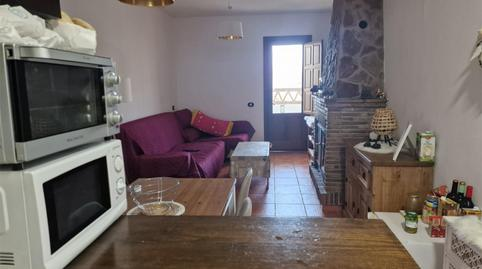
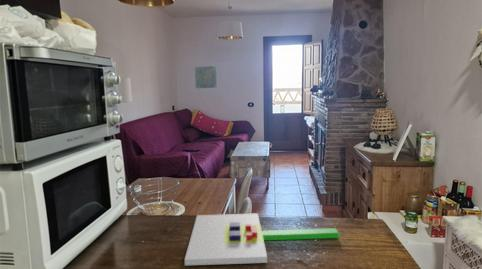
+ chopping board [184,212,340,267]
+ wall art [194,65,218,89]
